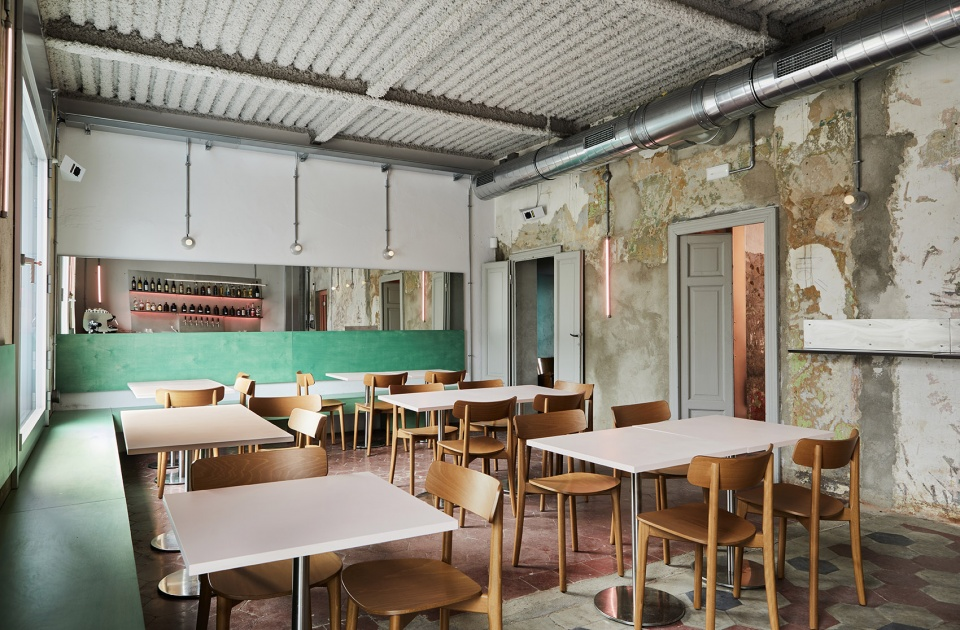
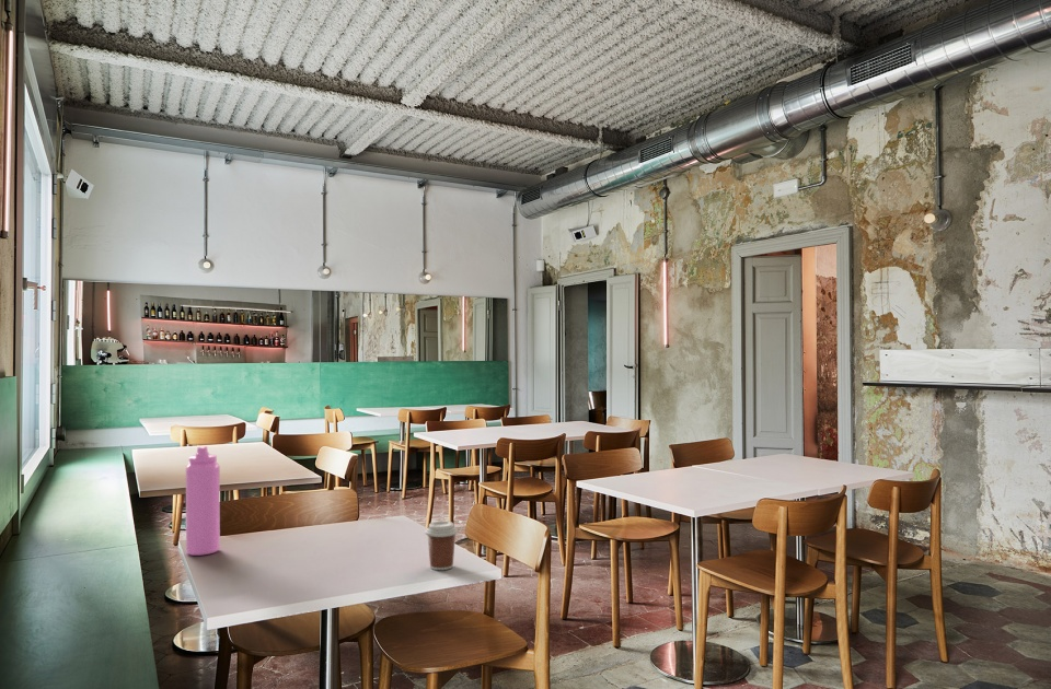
+ coffee cup [424,521,459,571]
+ water bottle [185,445,221,557]
